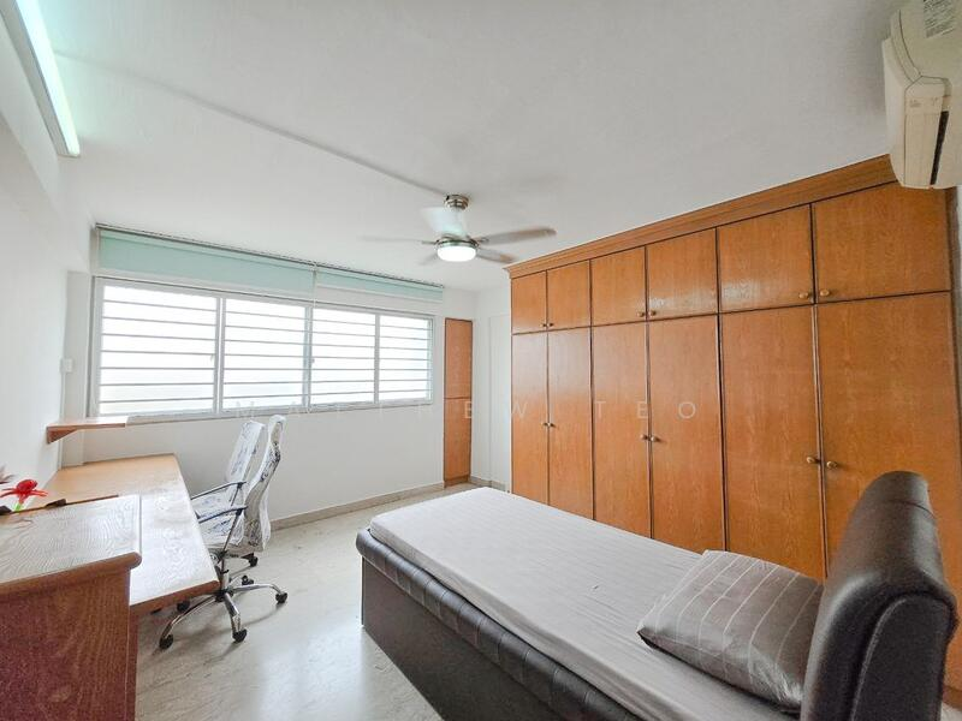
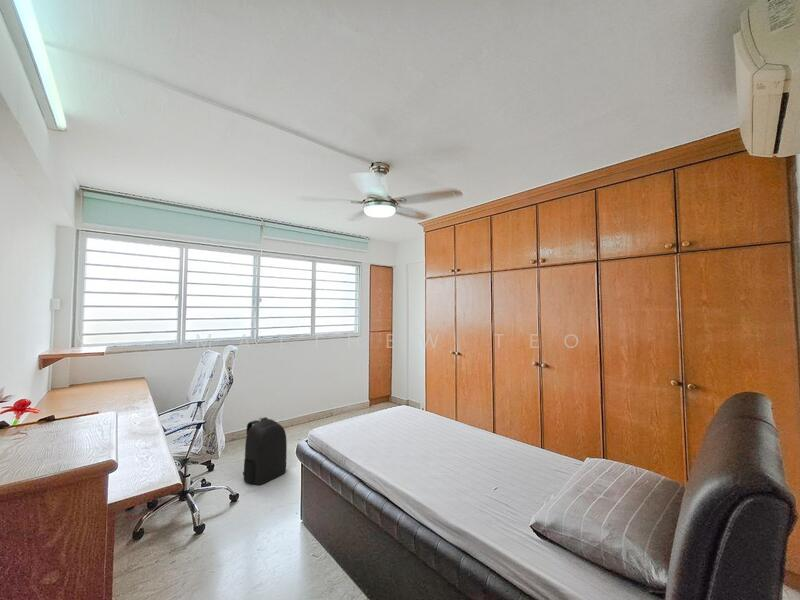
+ backpack [242,416,288,485]
